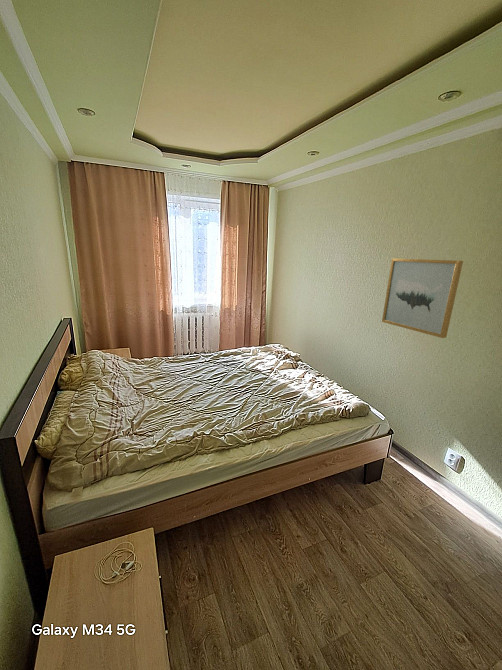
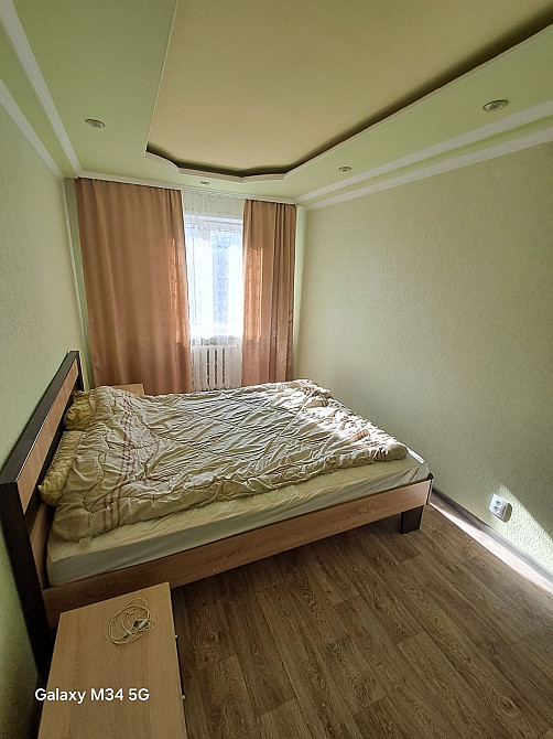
- wall art [381,257,464,339]
